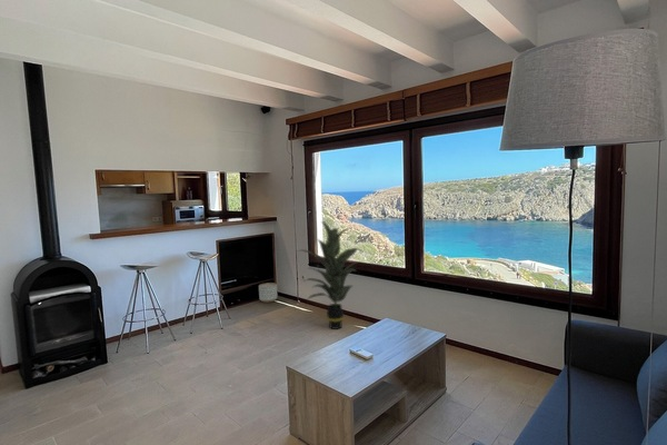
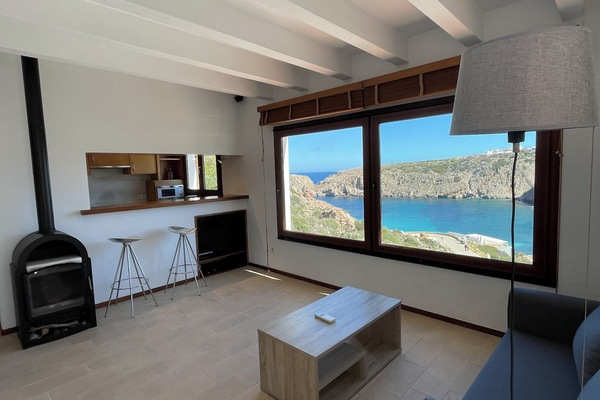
- indoor plant [297,220,366,330]
- planter [258,281,278,304]
